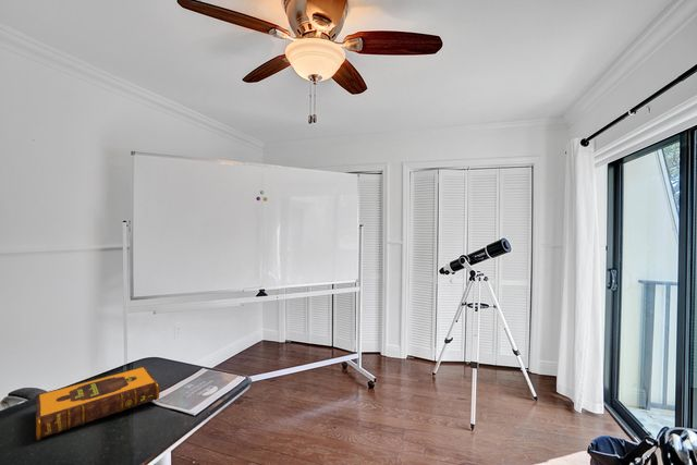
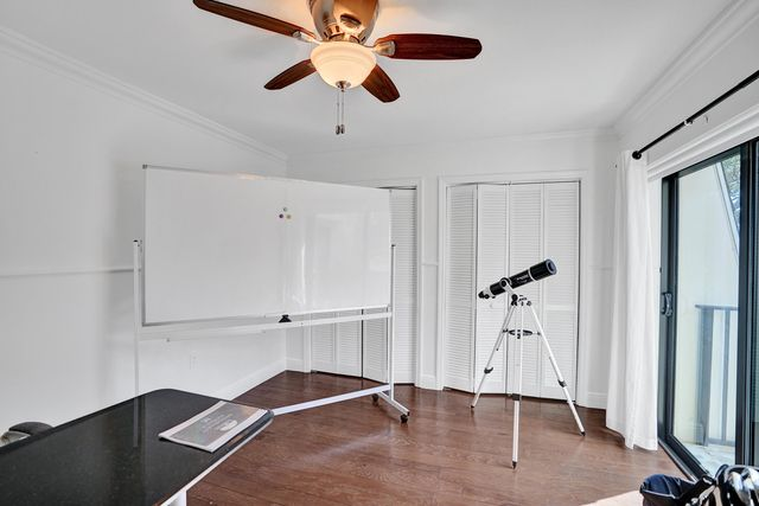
- hardback book [35,365,160,441]
